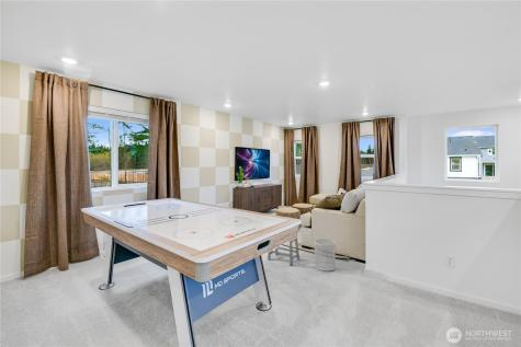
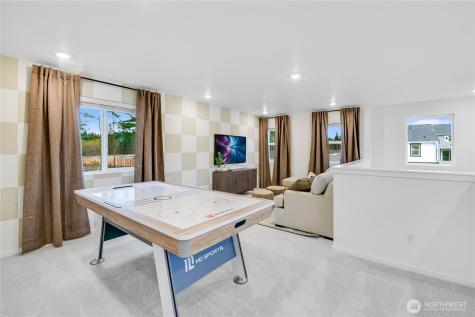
- wastebasket [314,238,337,273]
- stool [267,236,301,267]
